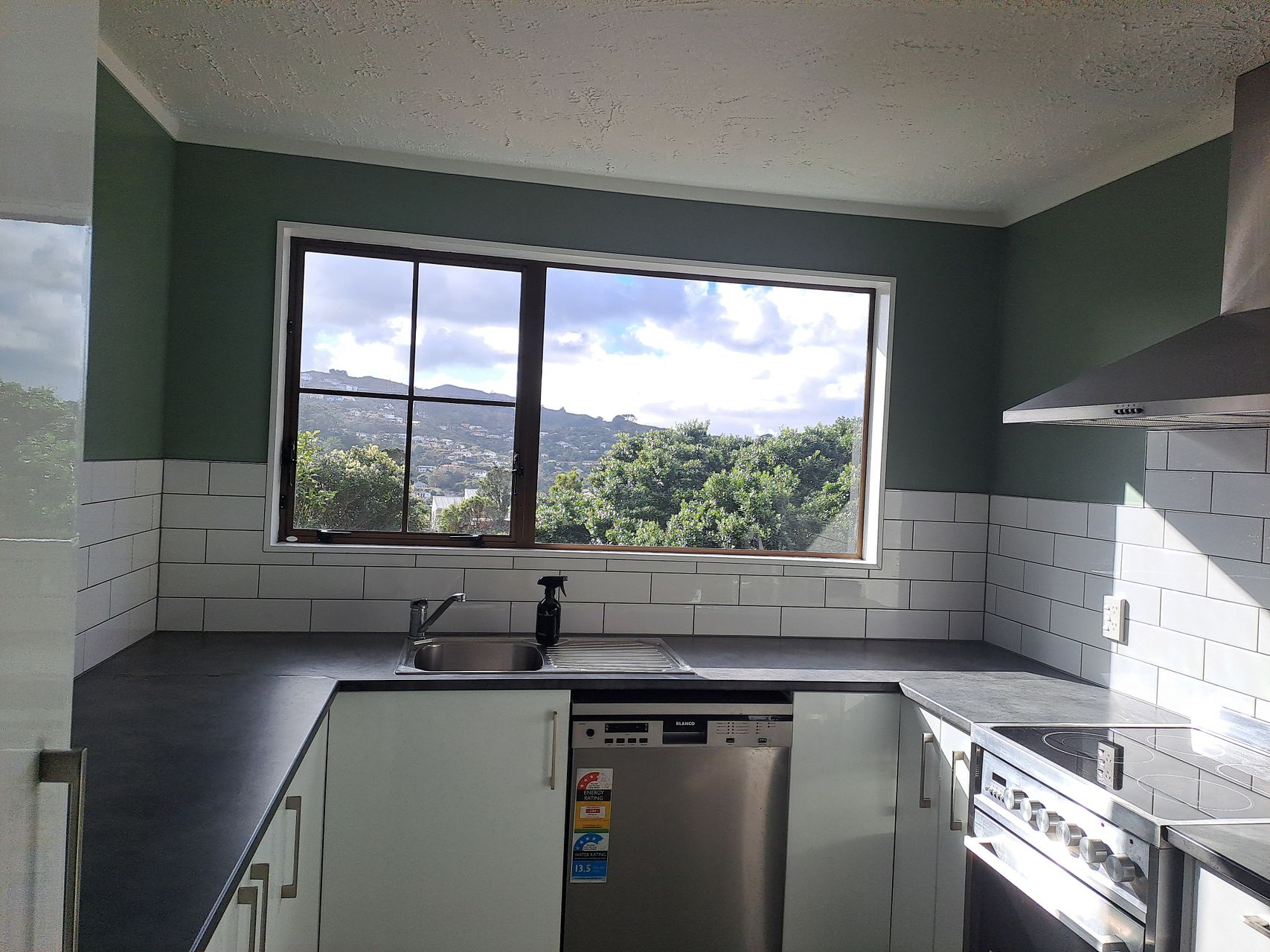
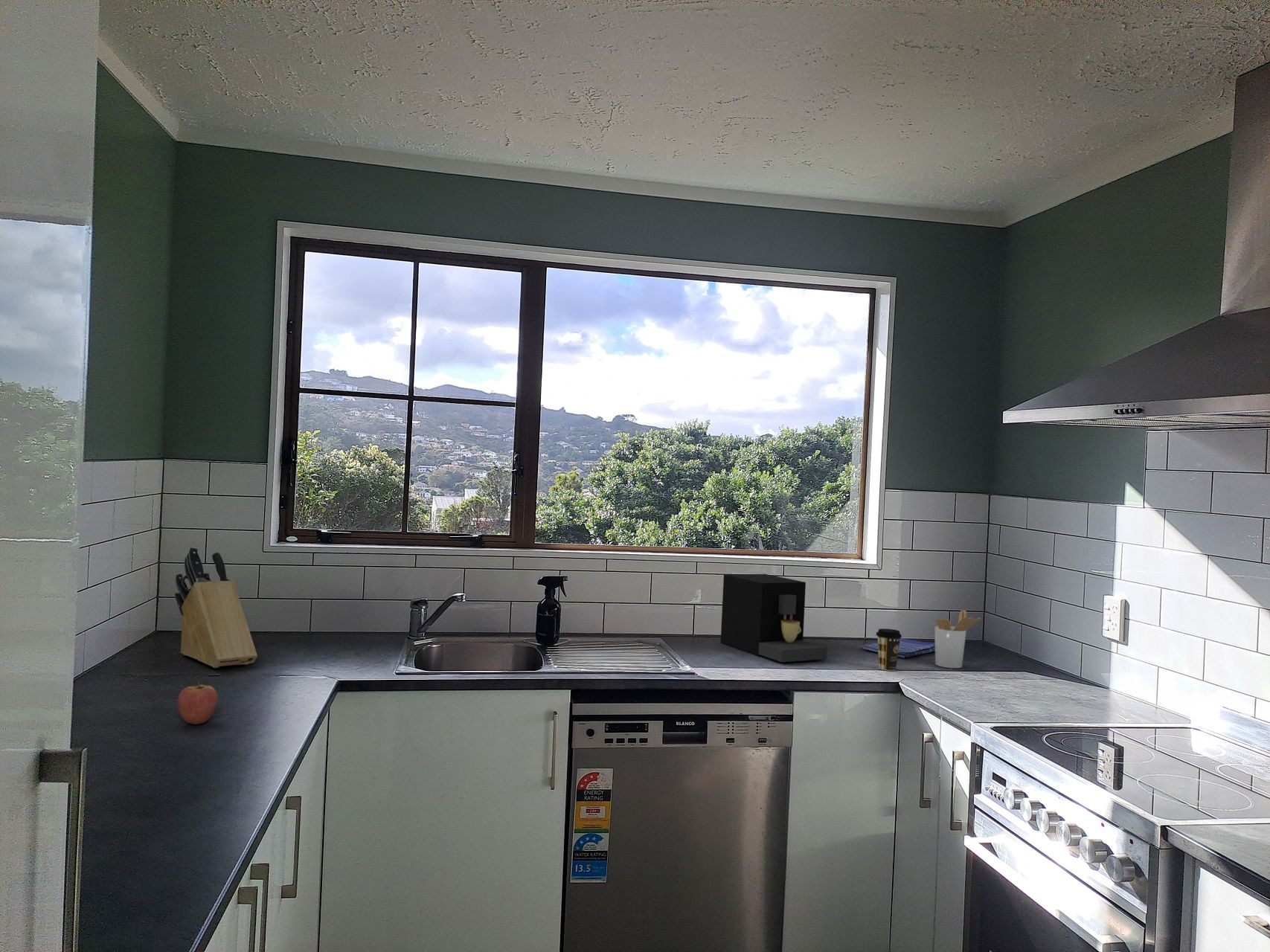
+ fruit [177,678,219,725]
+ knife block [174,546,258,669]
+ dish towel [860,637,935,658]
+ coffee cup [876,628,902,672]
+ coffee maker [719,573,828,663]
+ utensil holder [934,609,982,669]
